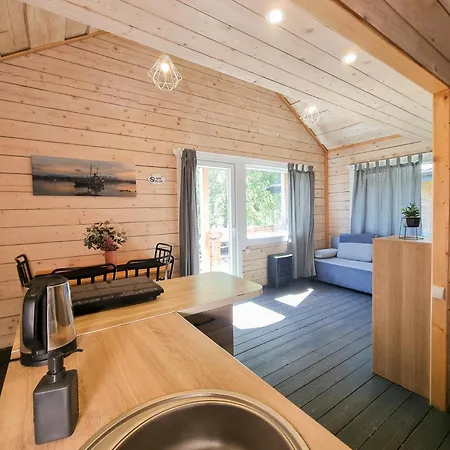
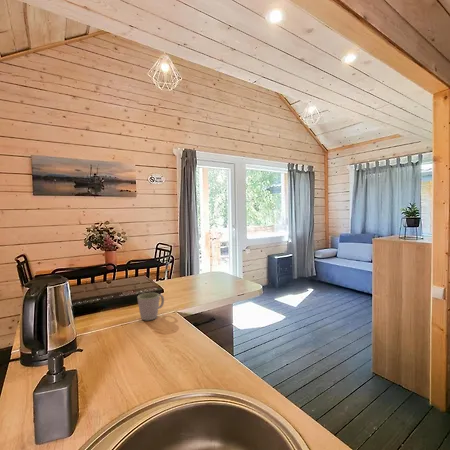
+ mug [136,292,165,321]
